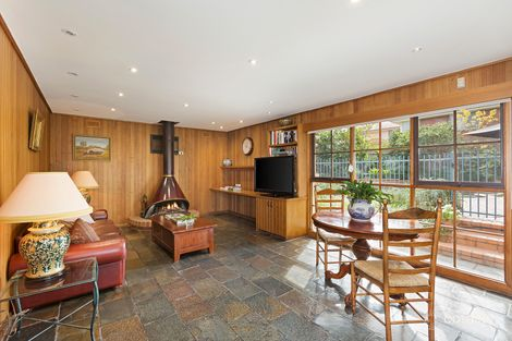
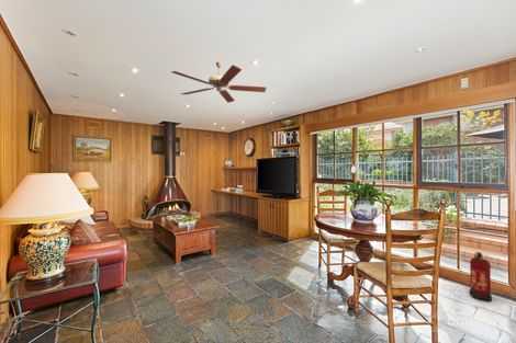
+ fire extinguisher [469,251,493,302]
+ ceiling fan [170,61,267,104]
